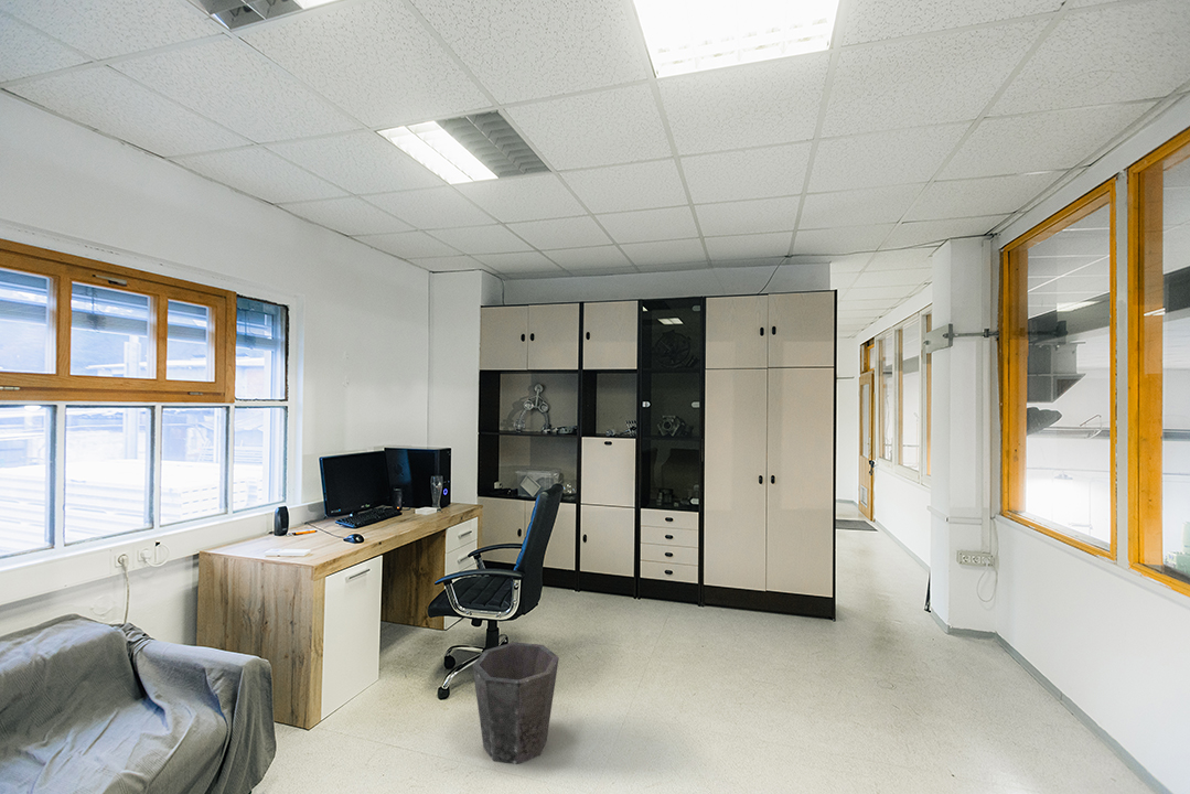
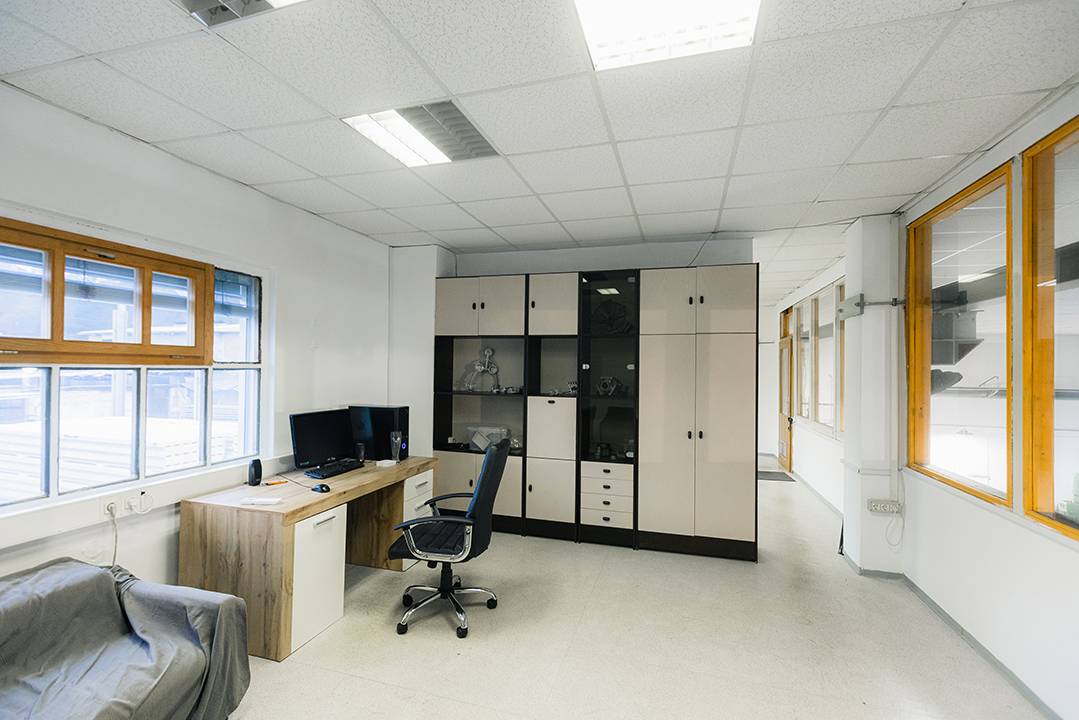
- waste bin [472,642,560,765]
